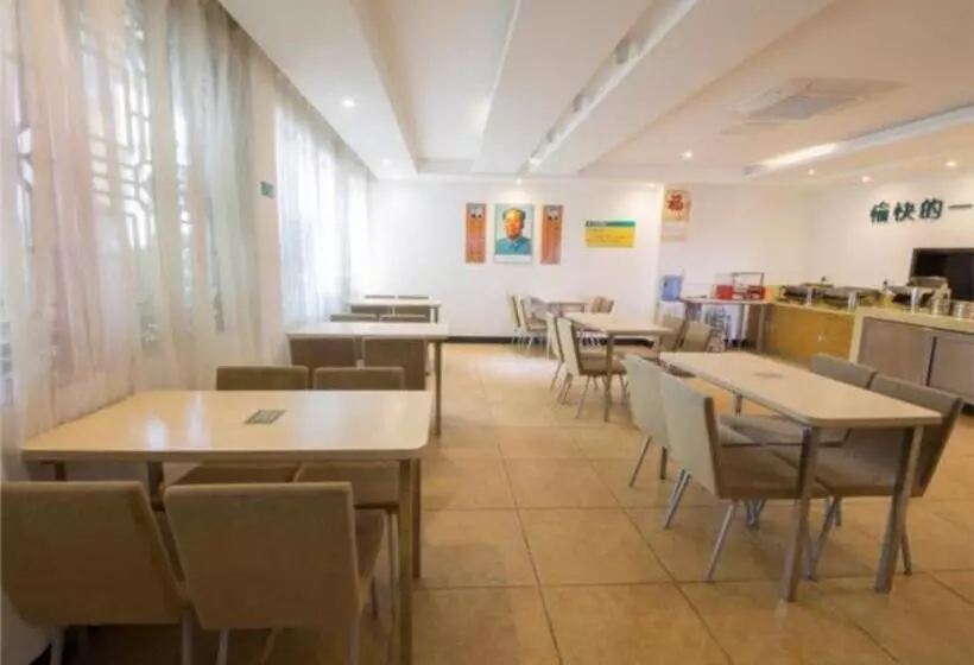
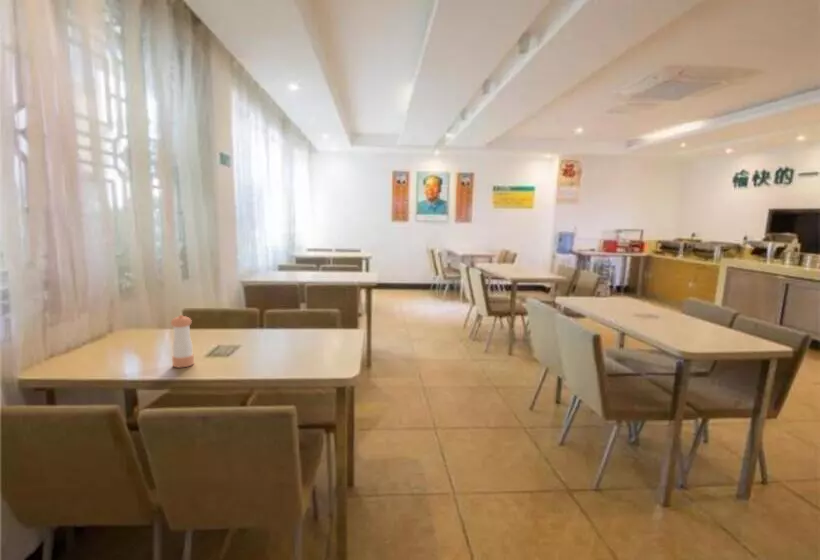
+ pepper shaker [170,314,195,368]
